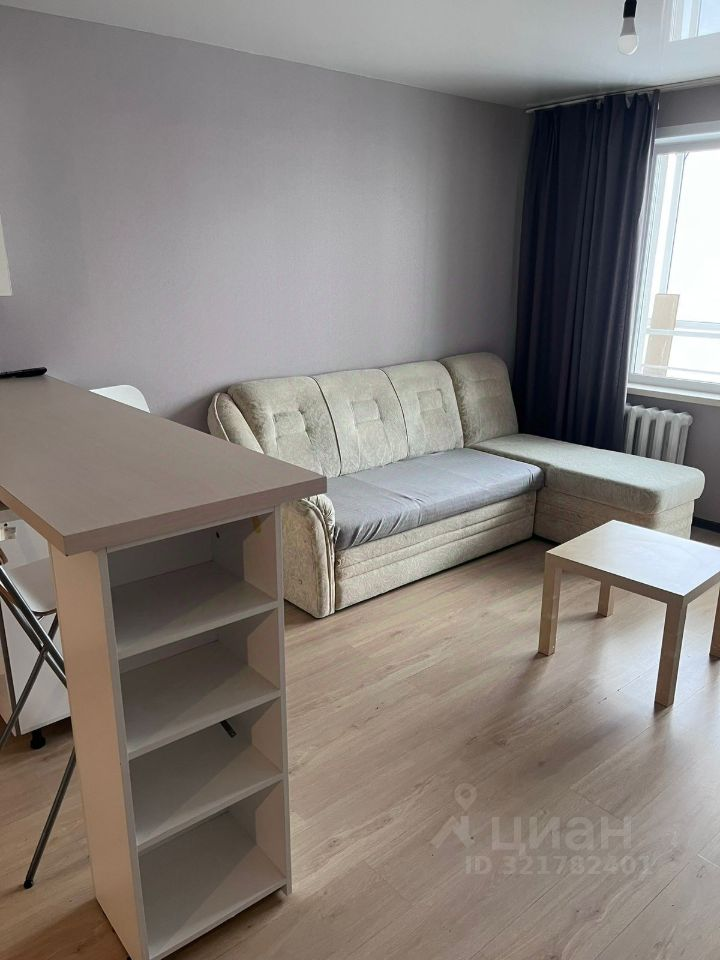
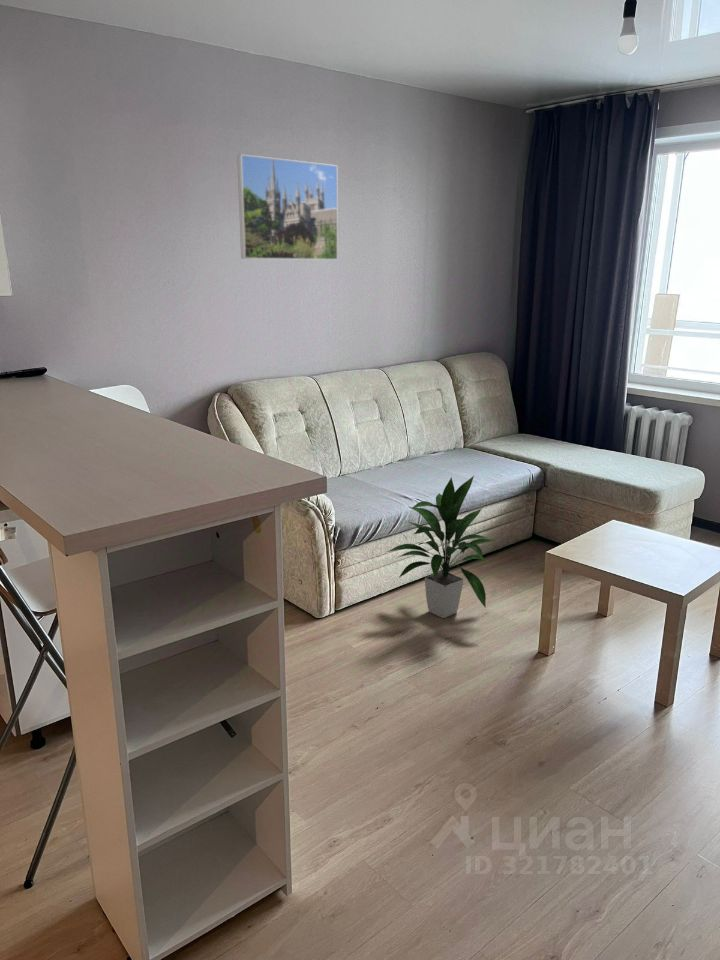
+ indoor plant [386,475,497,619]
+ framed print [236,153,339,261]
